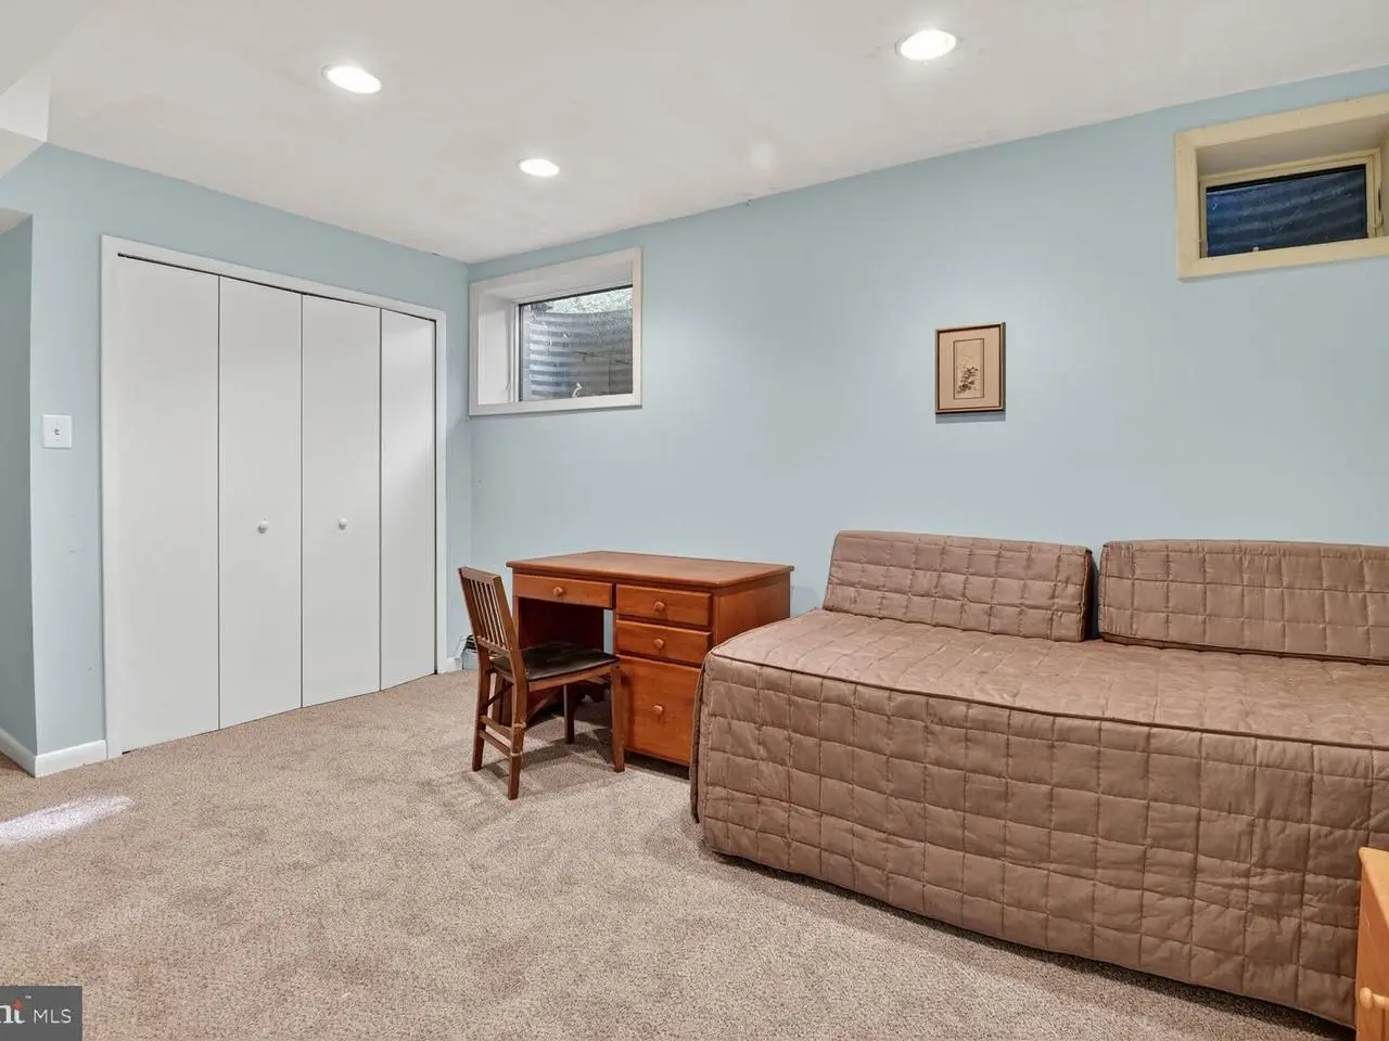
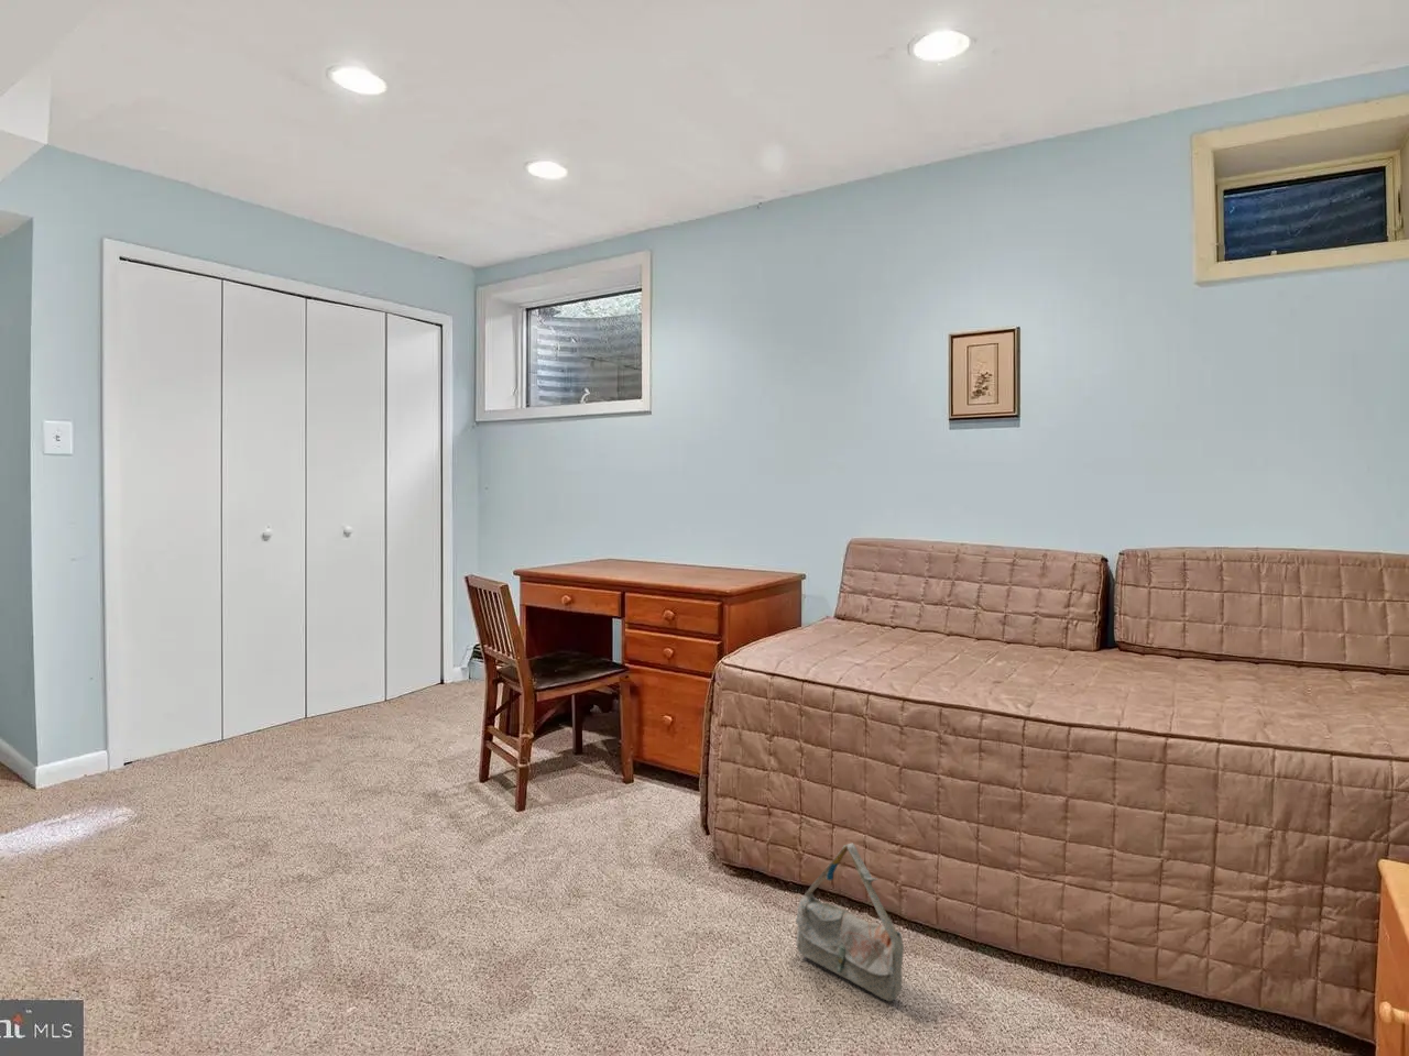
+ bag [794,843,905,1003]
